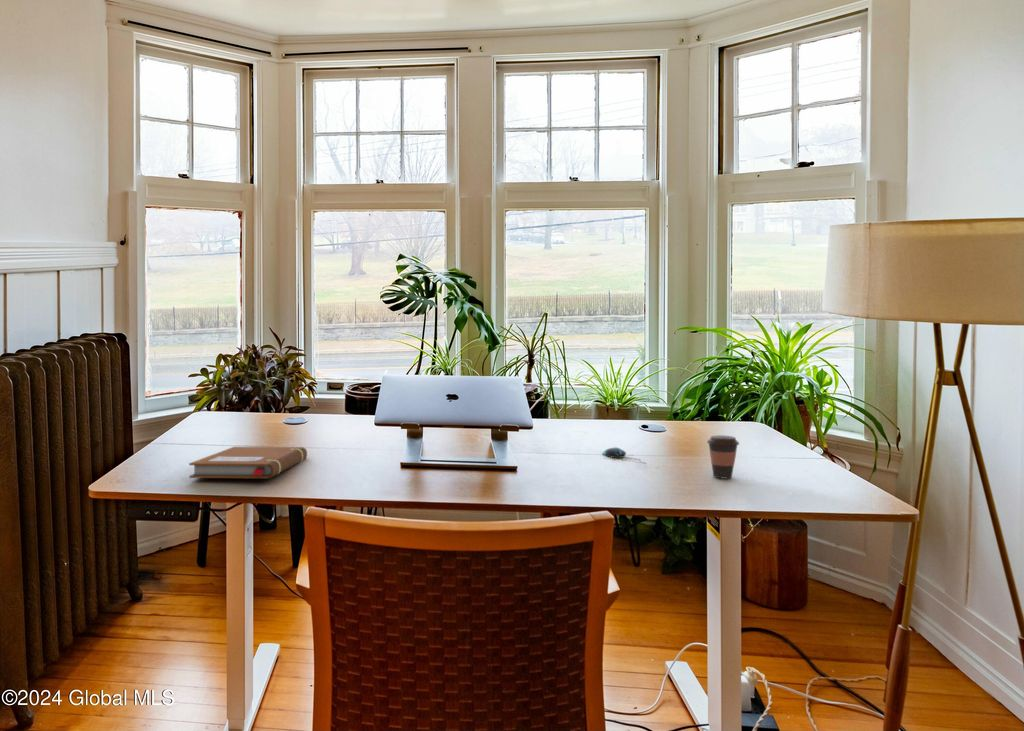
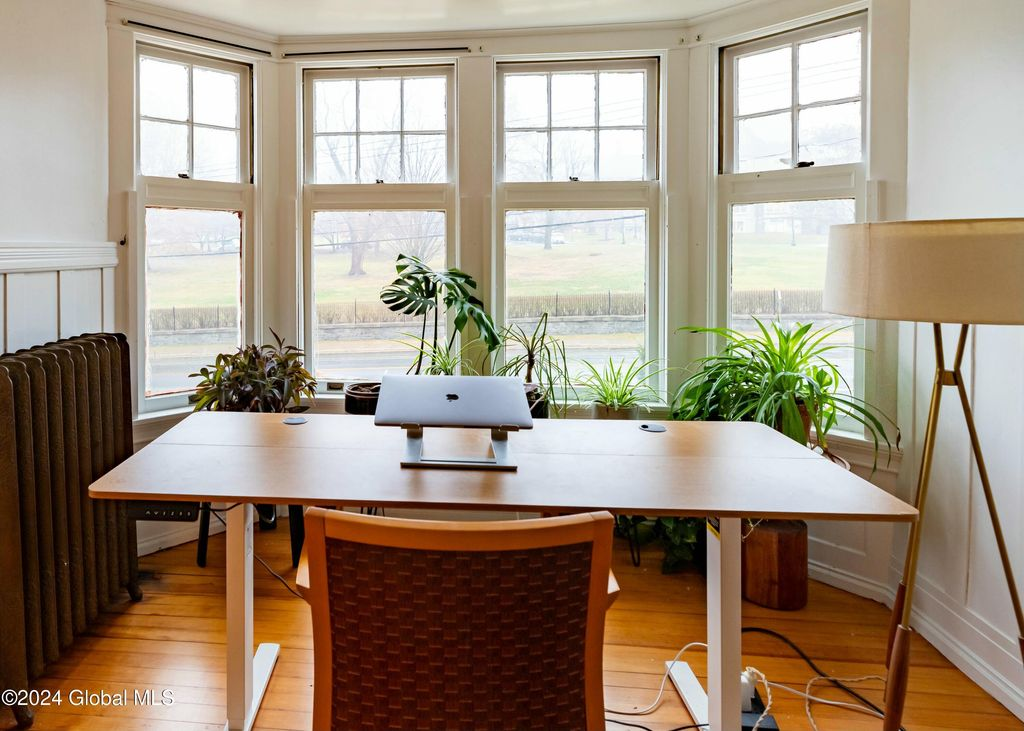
- notebook [188,446,308,479]
- coffee cup [706,434,740,479]
- mouse [601,446,647,465]
